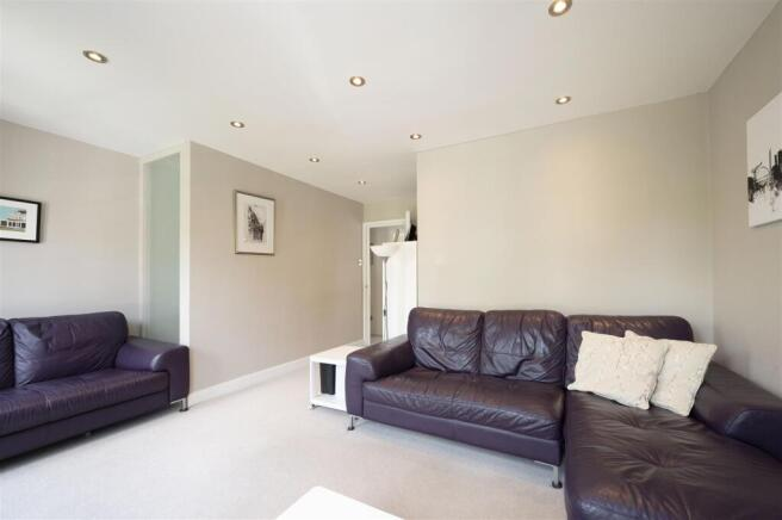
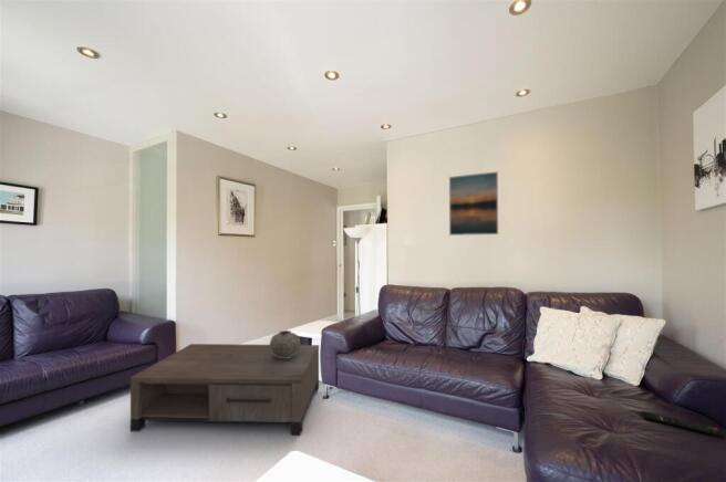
+ coffee table [129,343,320,437]
+ vase [269,329,301,358]
+ remote control [641,410,726,439]
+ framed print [448,170,499,237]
